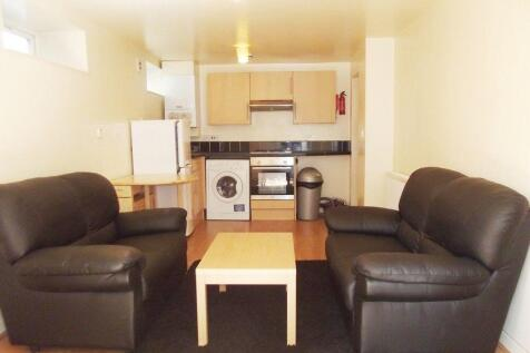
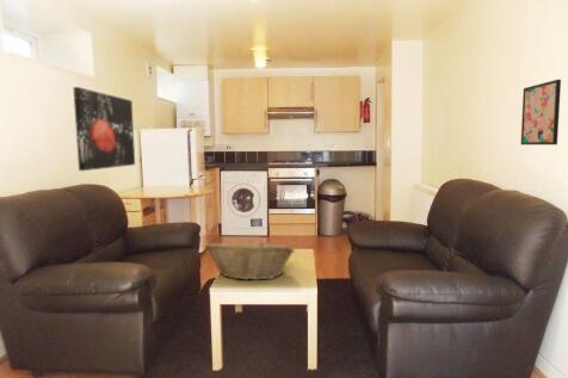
+ wall art [520,79,562,145]
+ wall art [72,86,136,172]
+ fruit basket [204,237,296,281]
